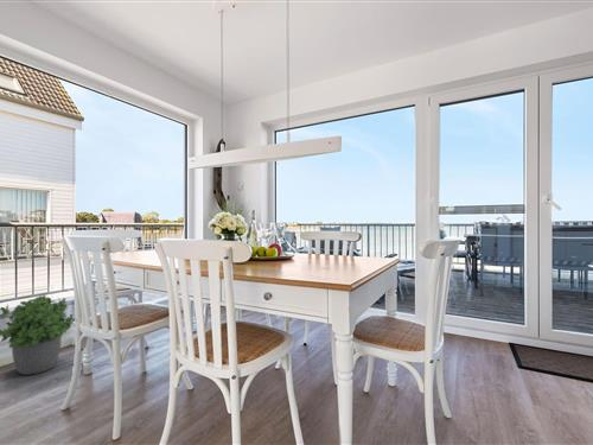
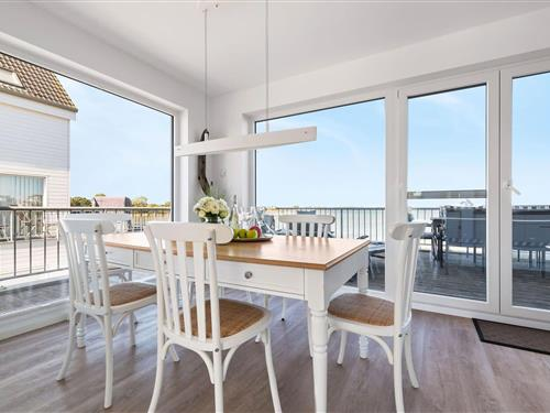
- potted plant [0,294,76,376]
